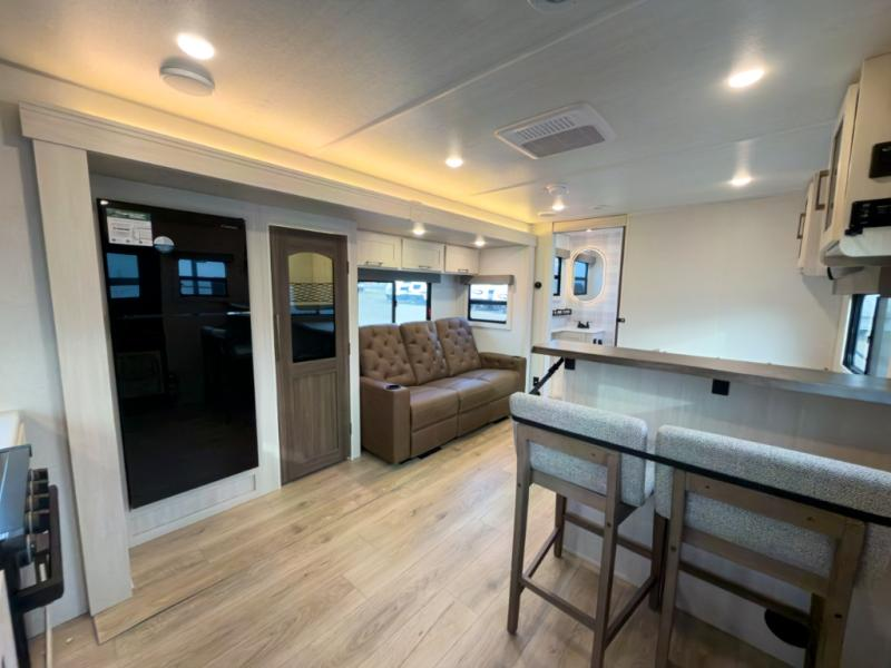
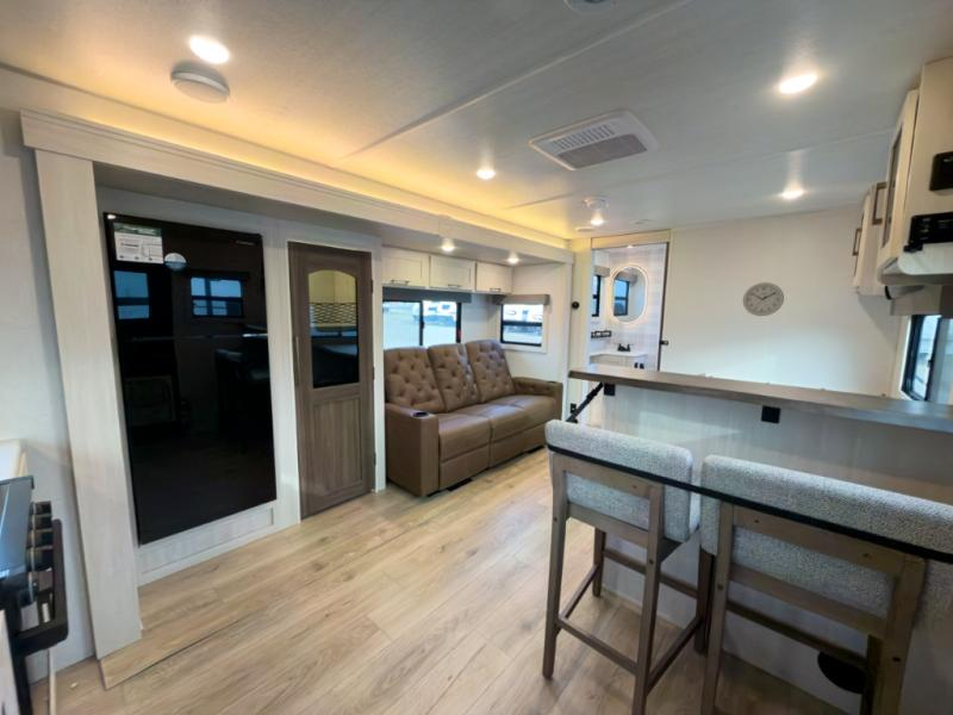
+ wall clock [742,281,785,317]
